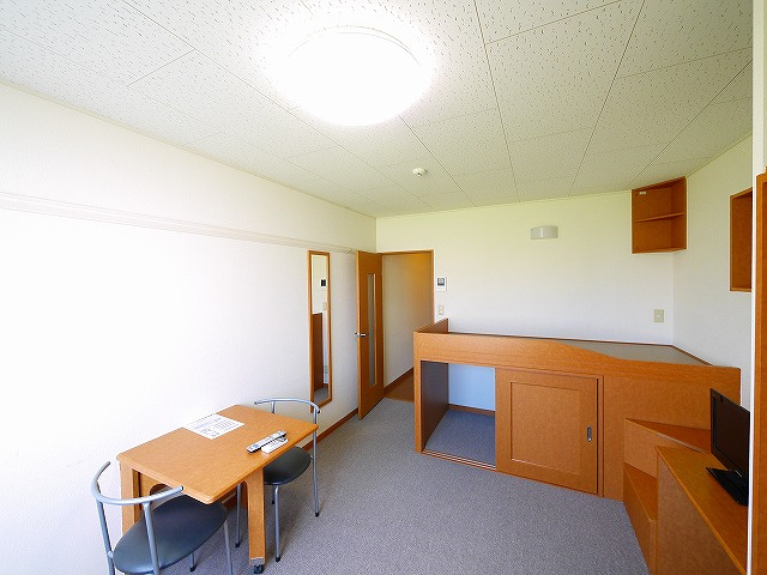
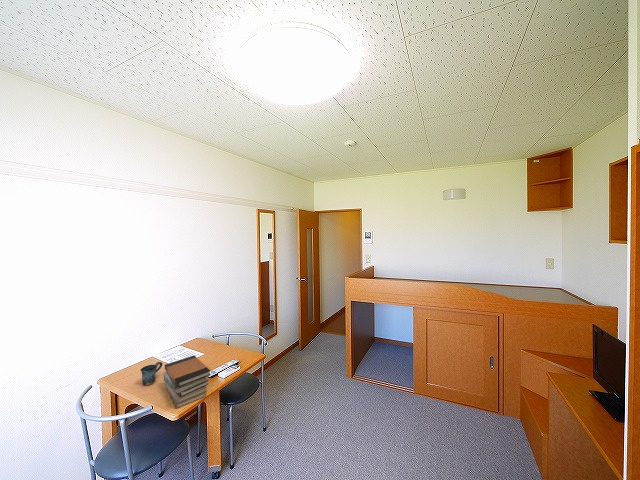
+ mug [139,361,163,386]
+ book stack [162,354,212,410]
